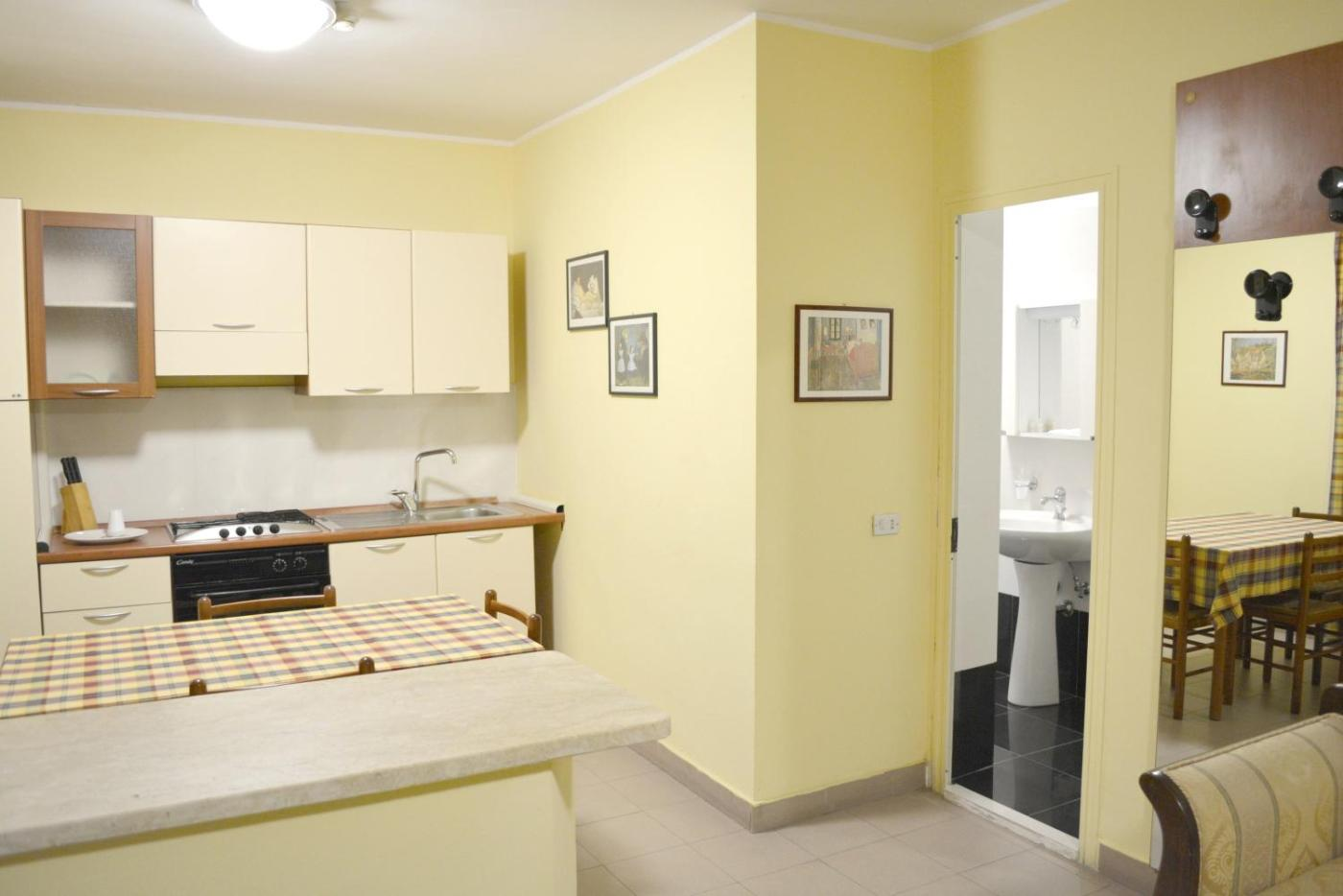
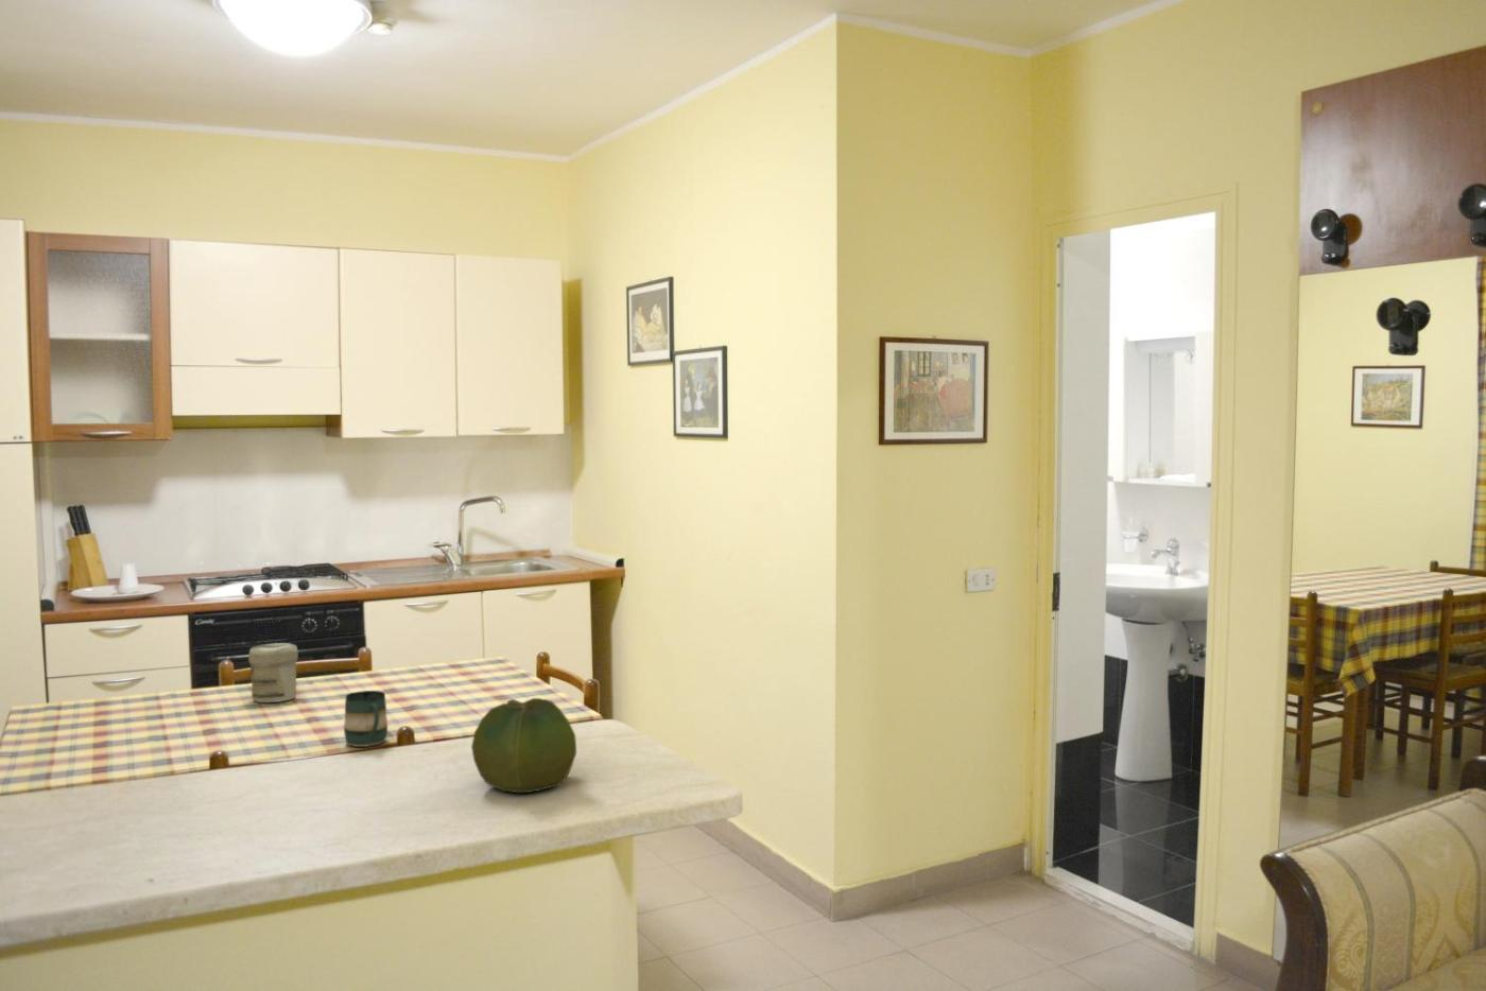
+ jar [248,641,300,703]
+ cabbage [470,697,578,794]
+ mug [343,690,388,748]
